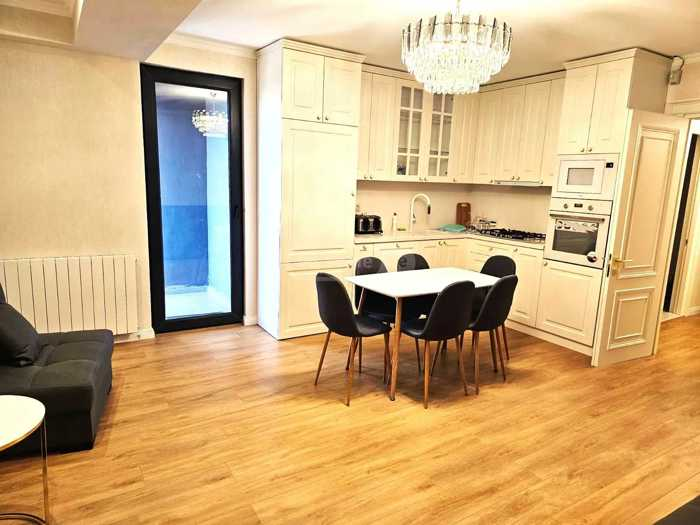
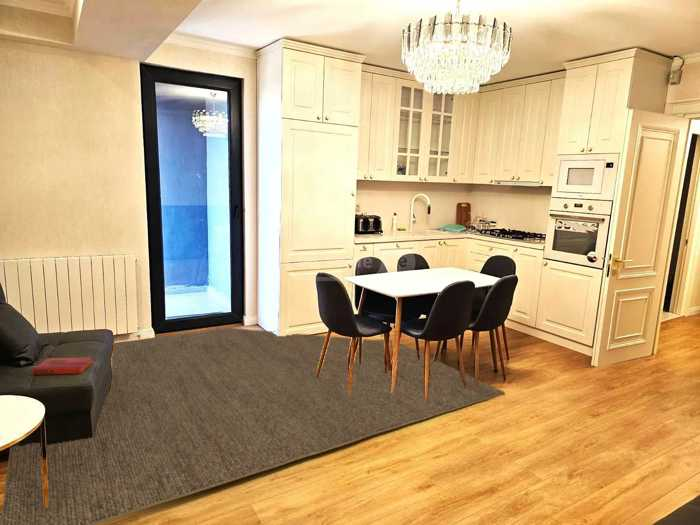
+ rug [0,327,506,525]
+ hardback book [31,356,93,376]
